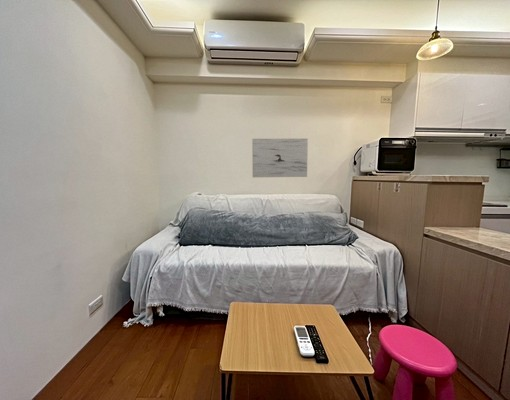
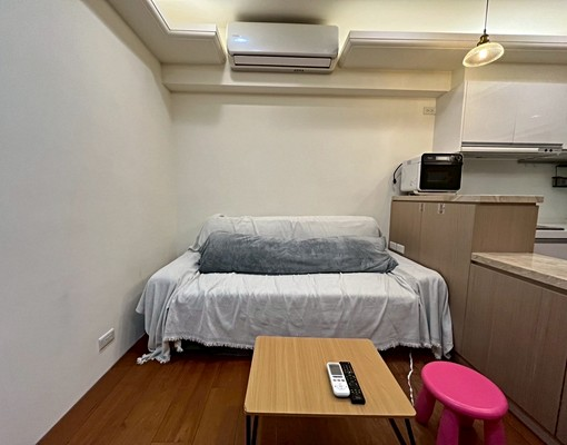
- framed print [251,137,309,179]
